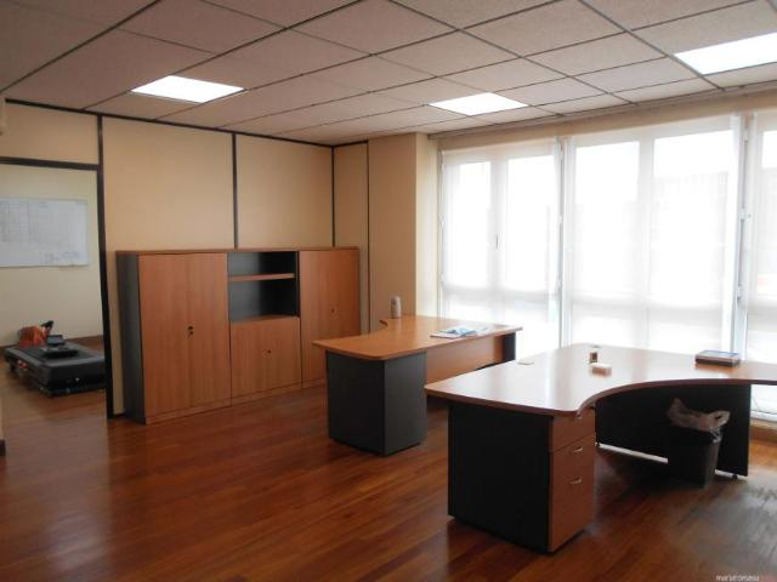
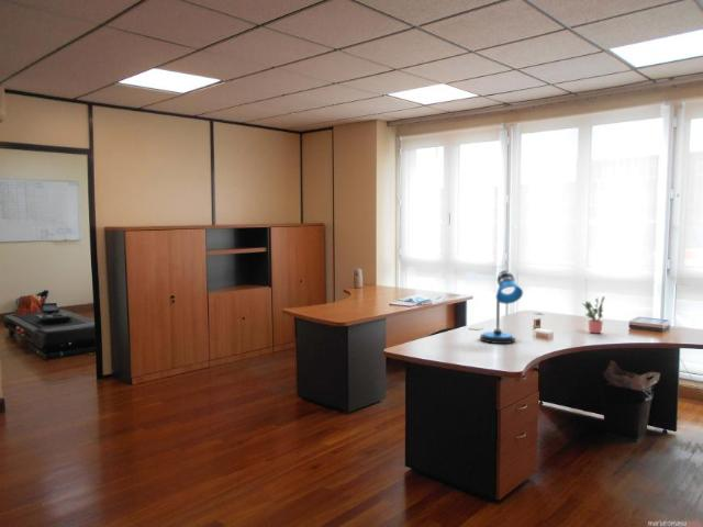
+ potted plant [582,295,605,335]
+ desk lamp [479,269,524,345]
